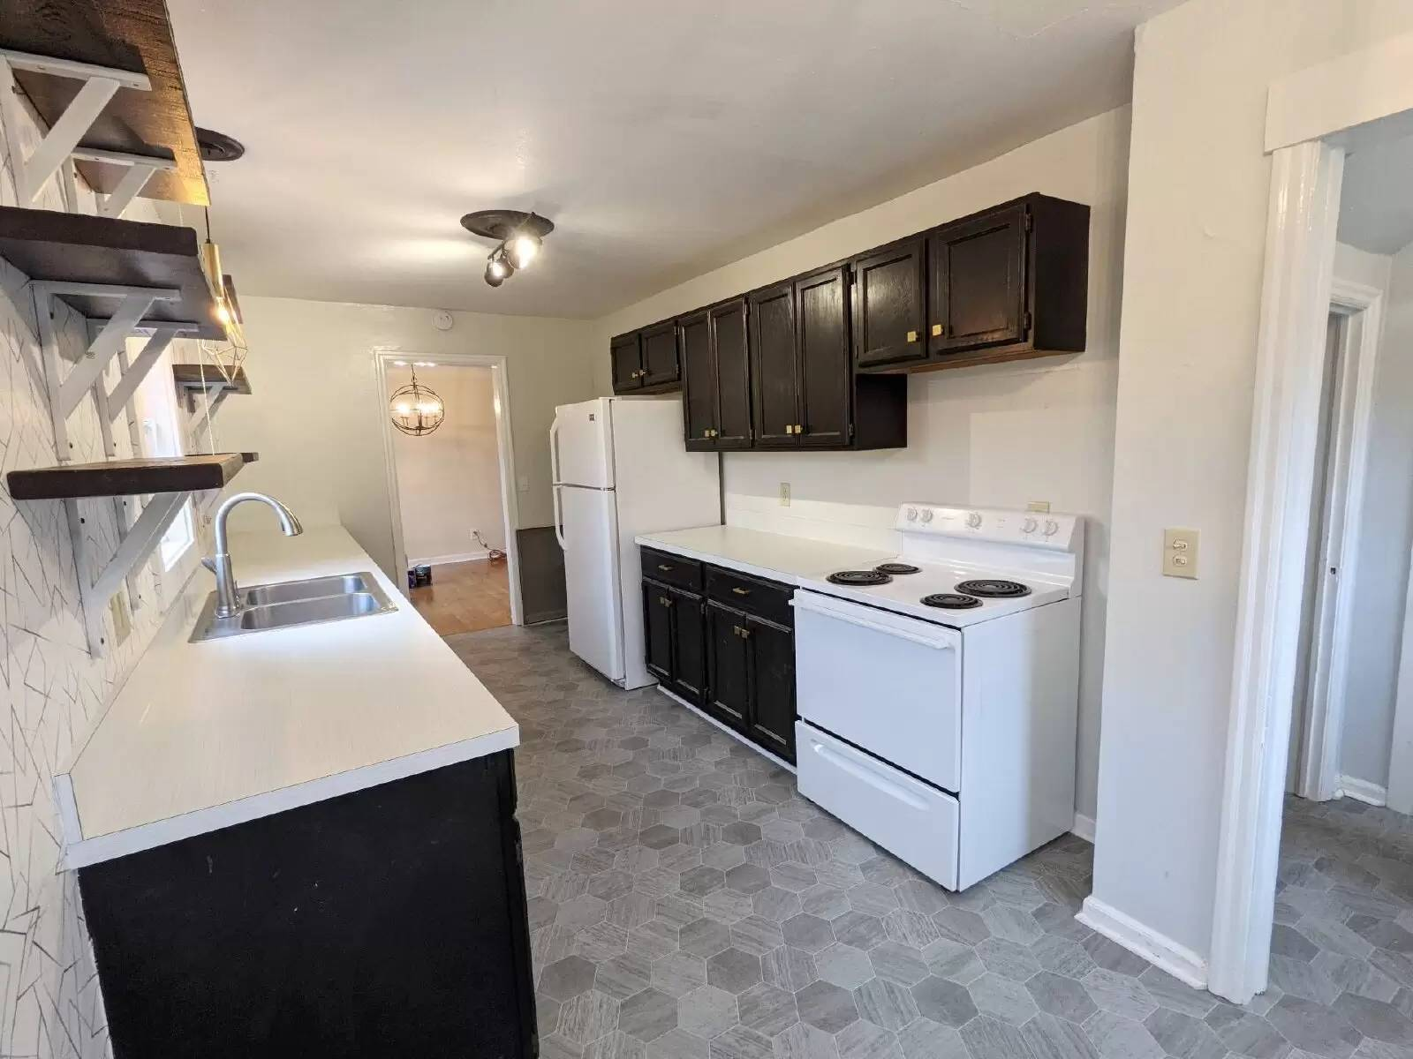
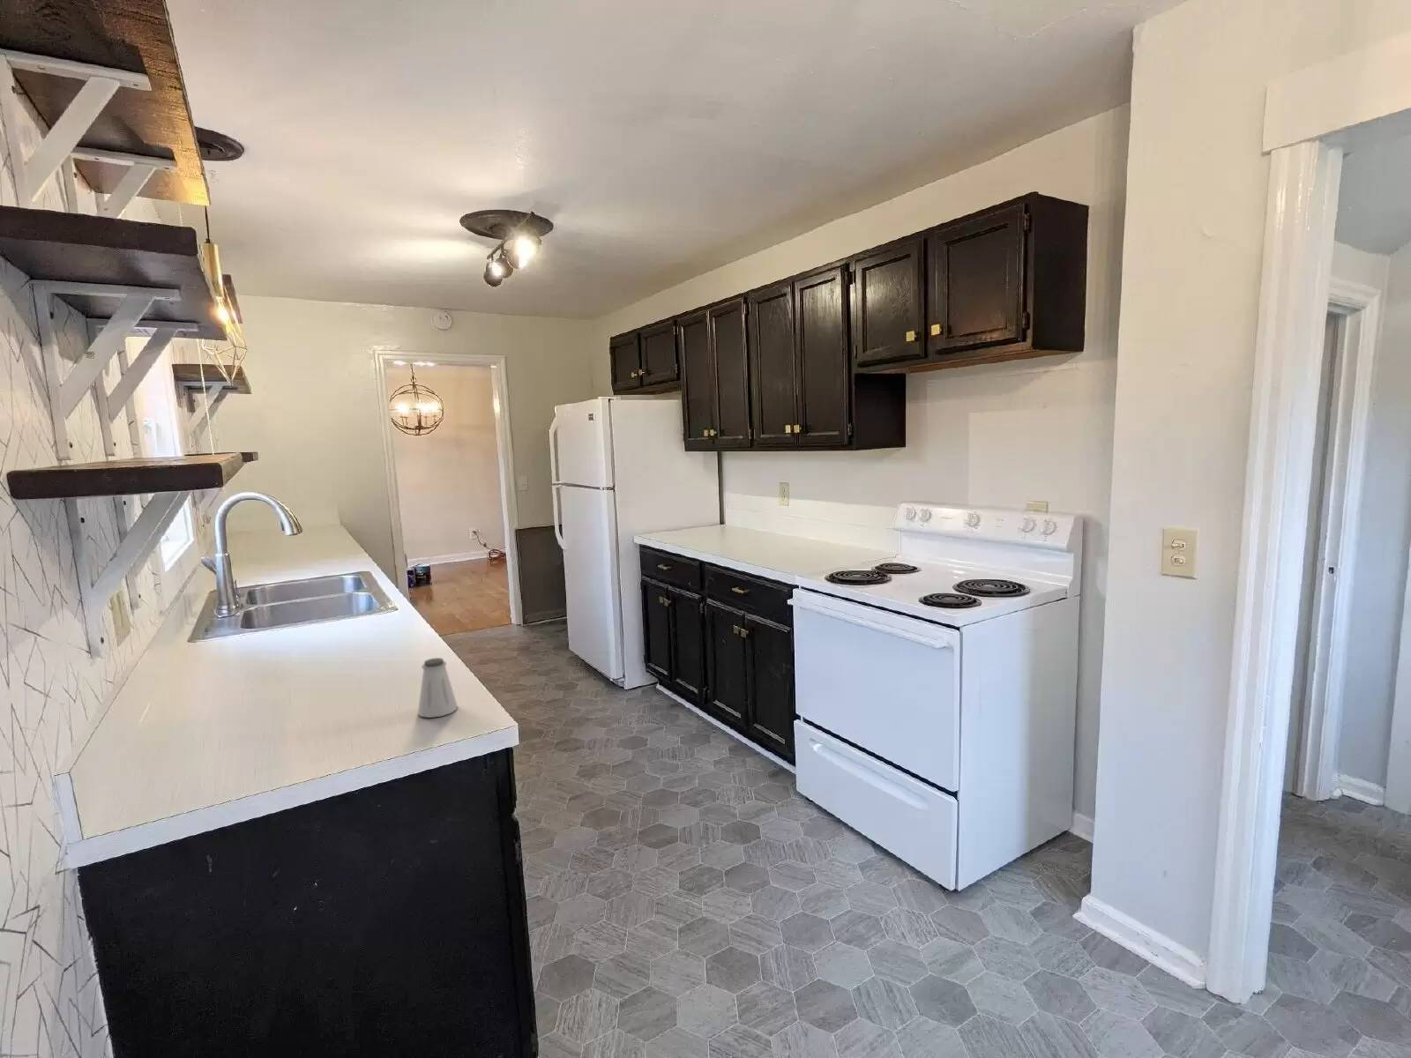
+ saltshaker [417,657,459,719]
